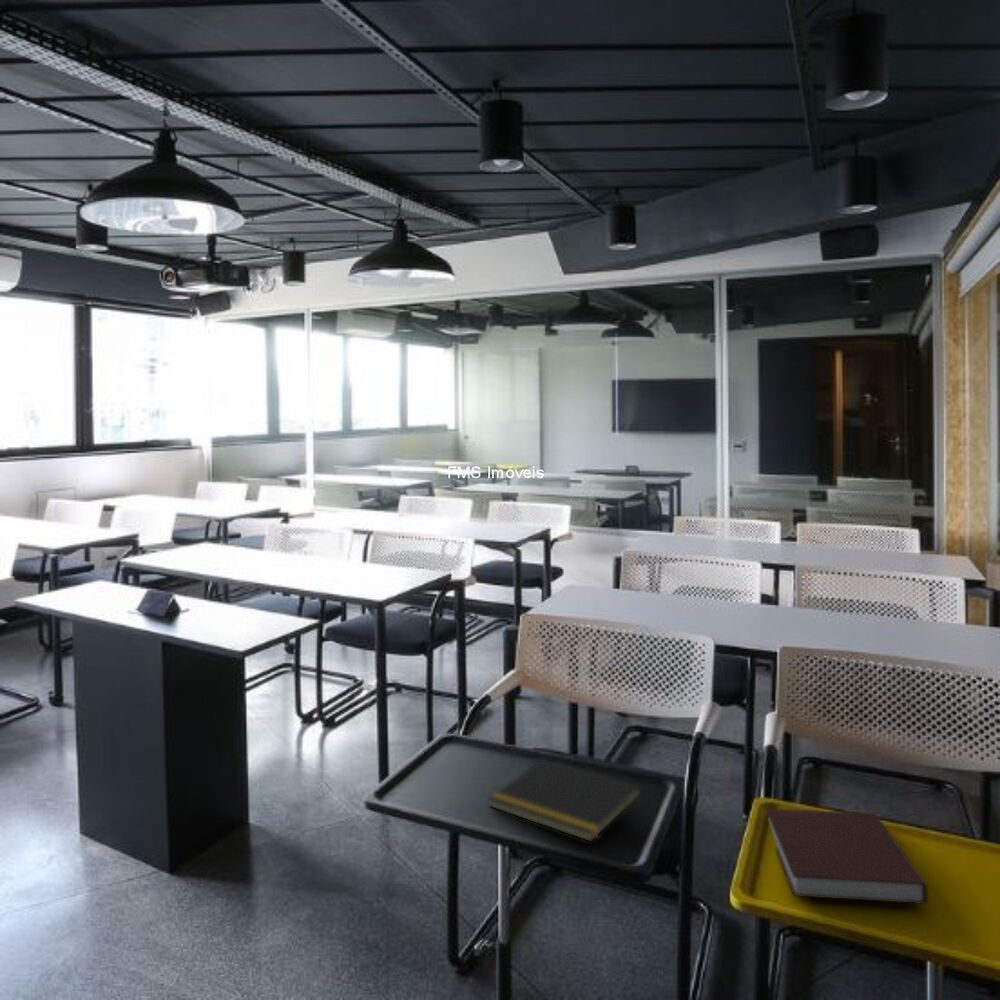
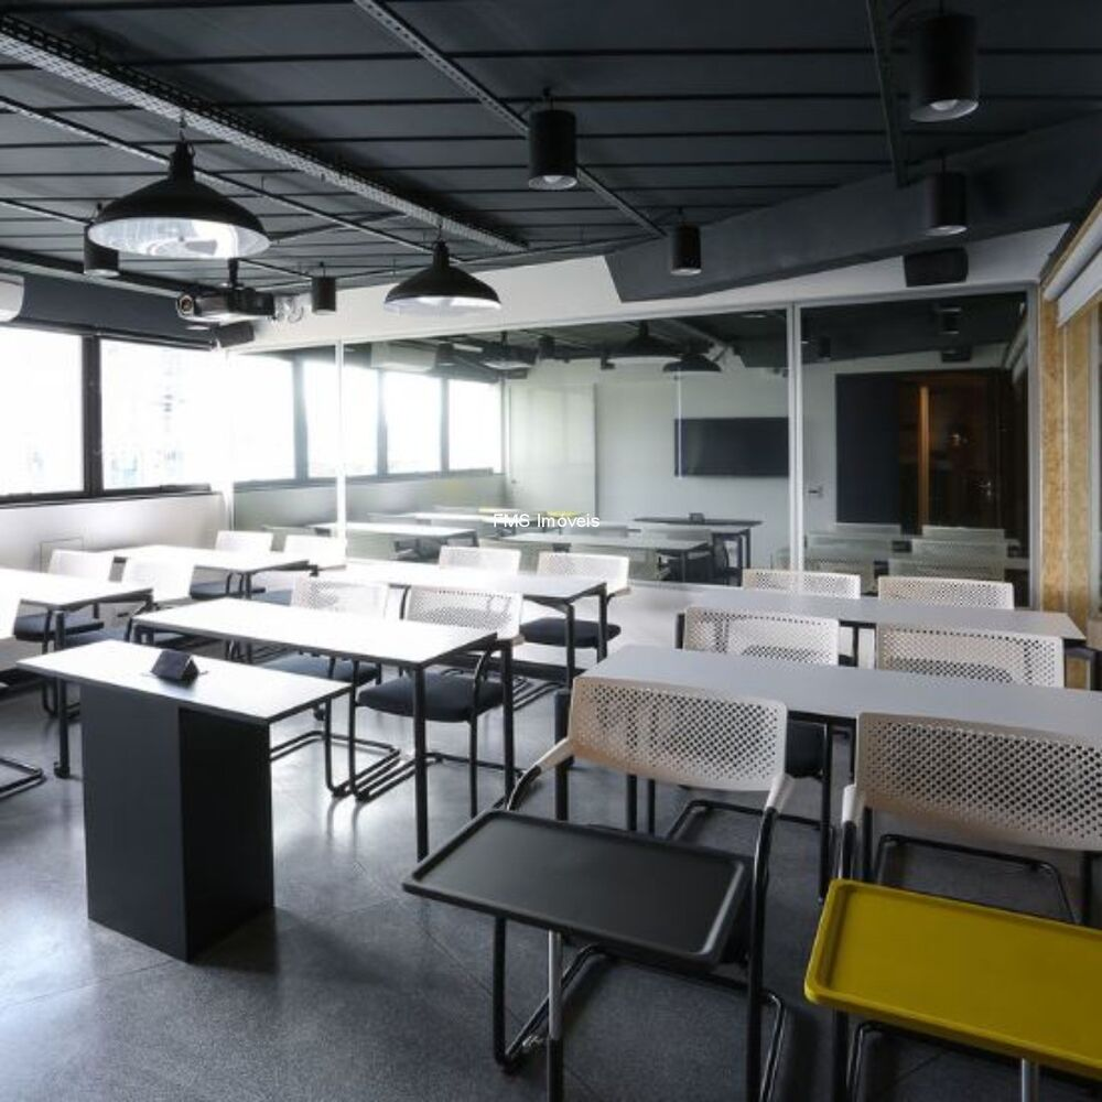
- notebook [765,807,929,905]
- notepad [488,758,643,842]
